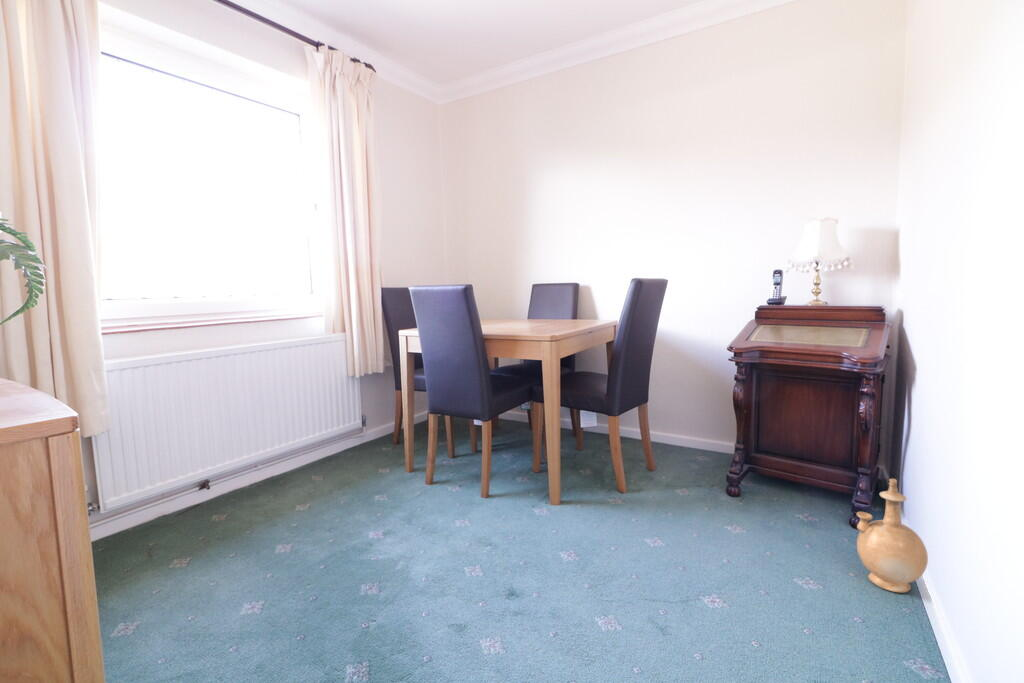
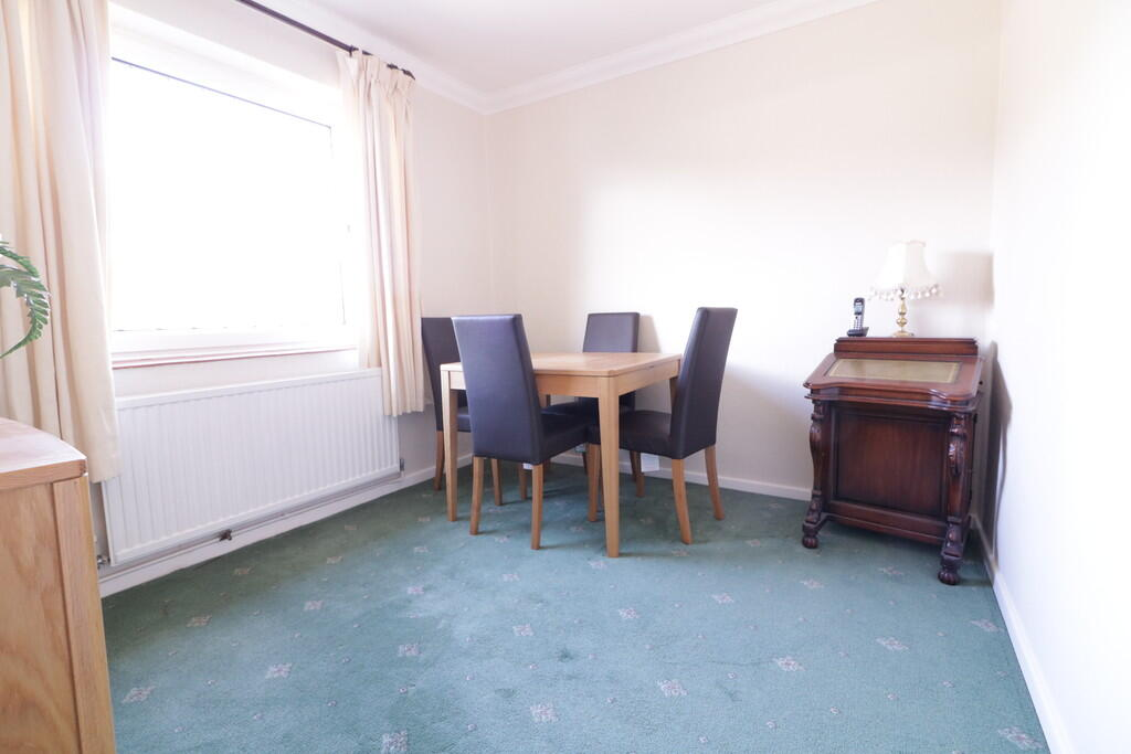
- vase [856,478,929,594]
